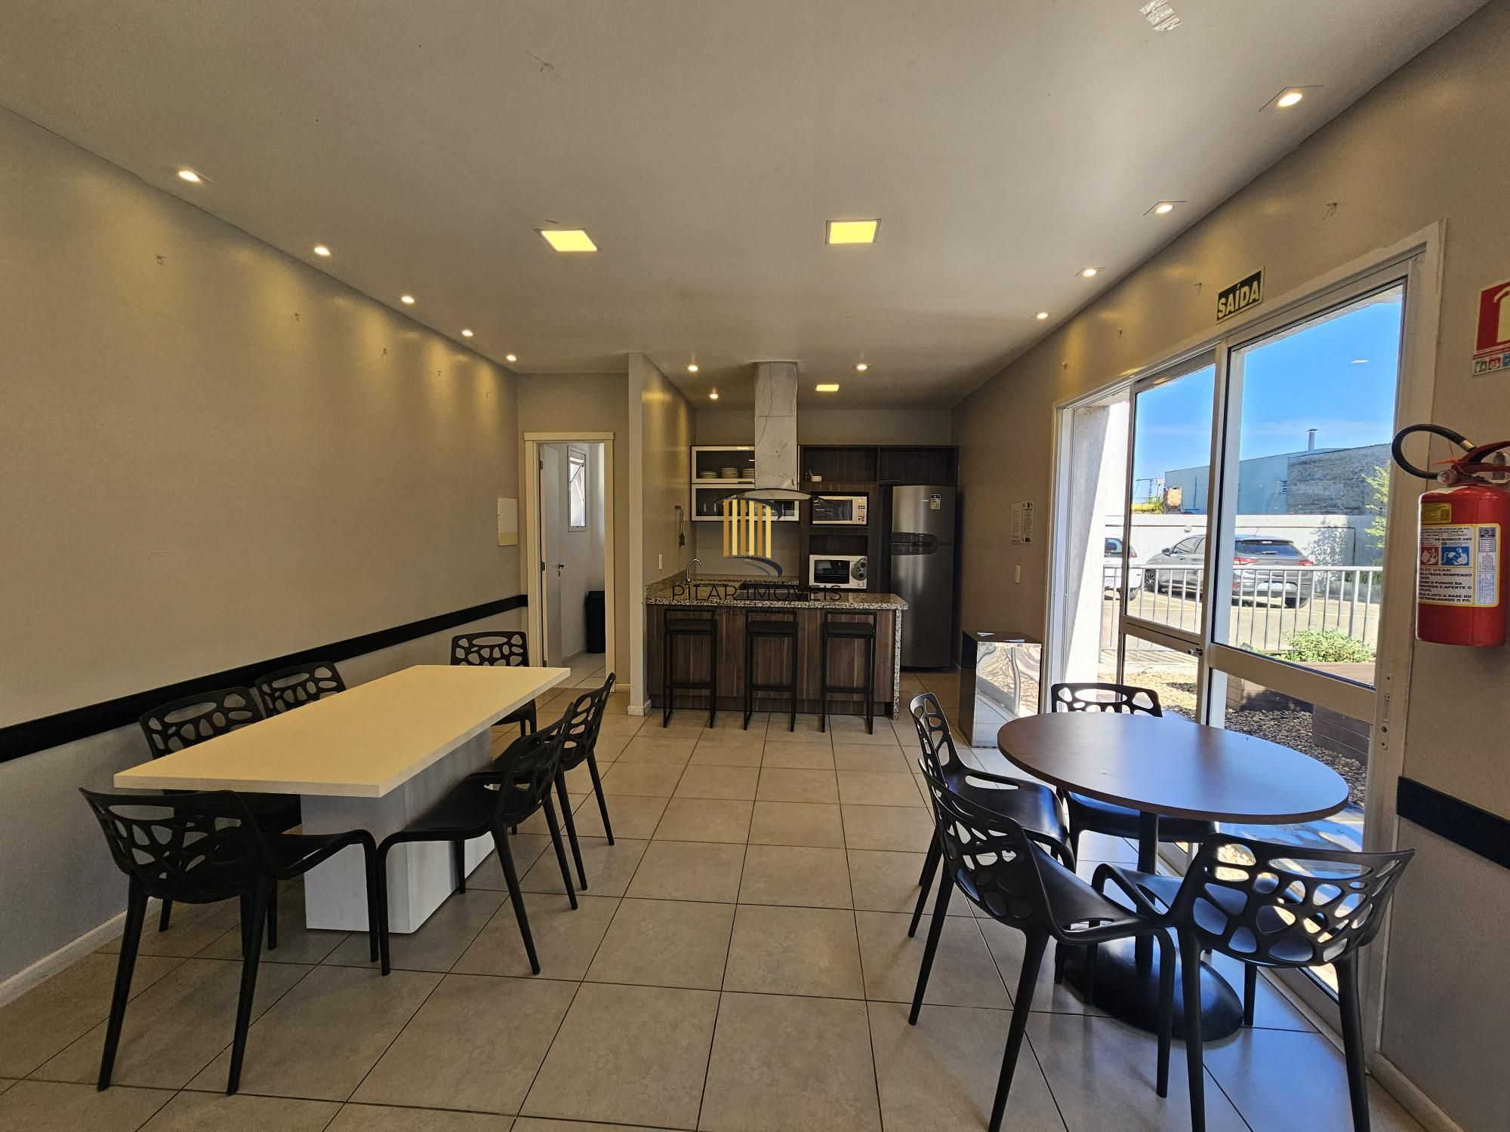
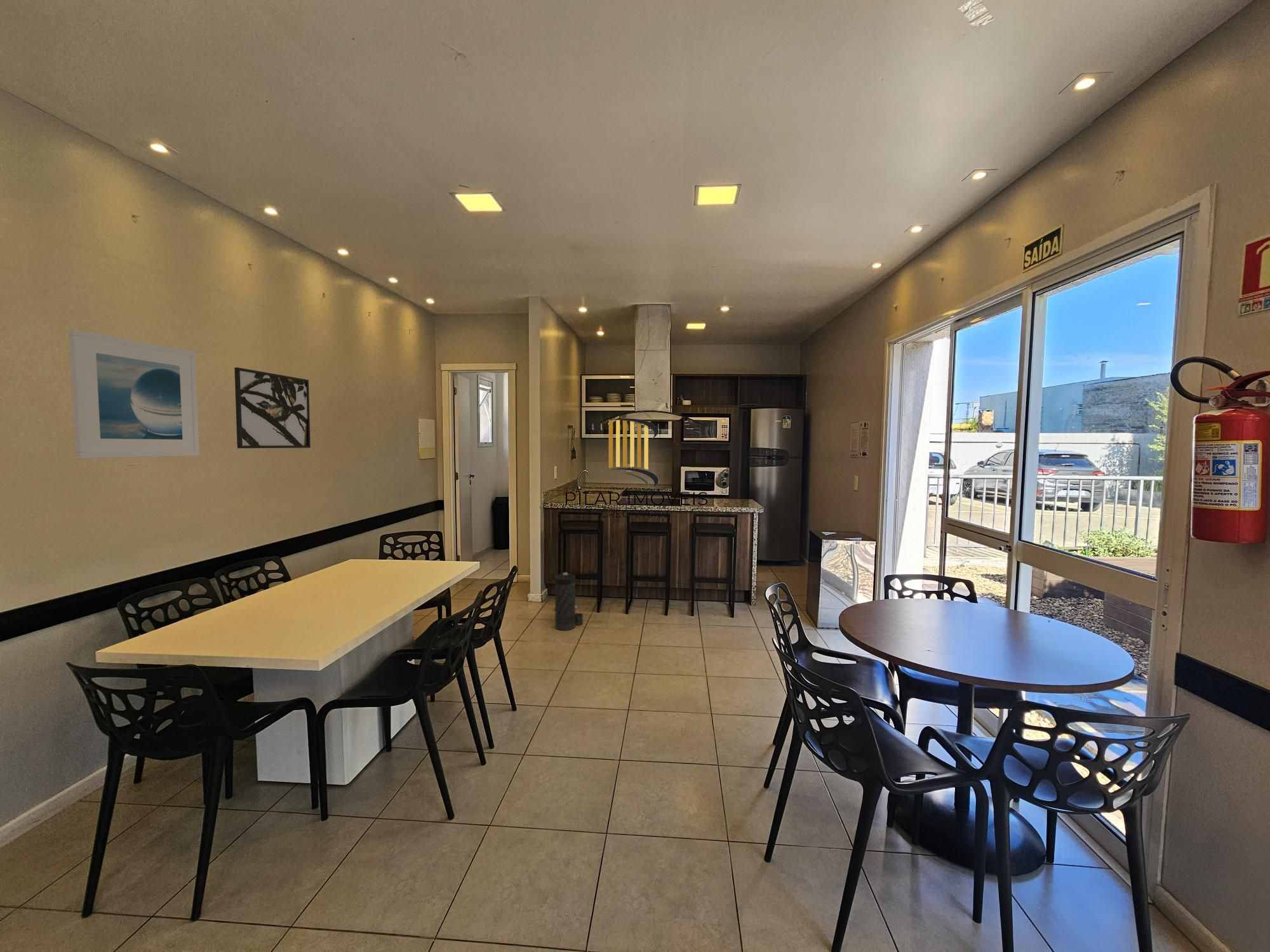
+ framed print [68,329,200,459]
+ canister [554,572,584,631]
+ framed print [234,367,311,449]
